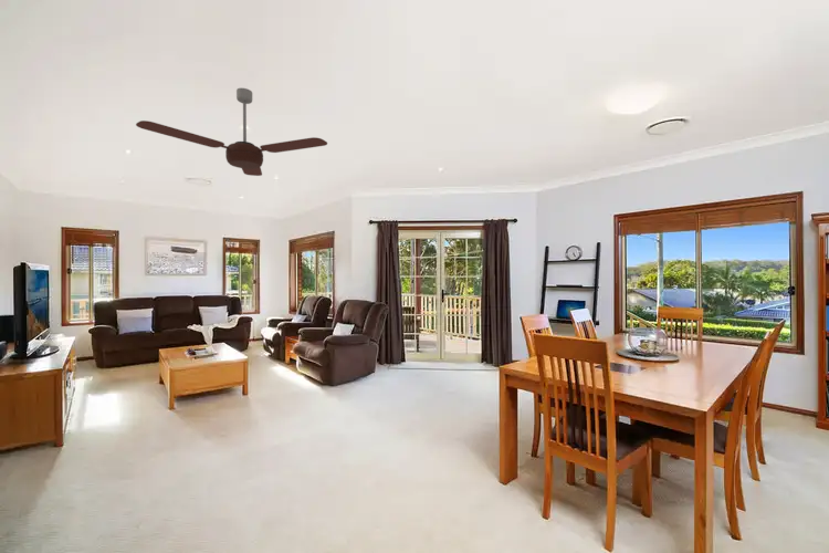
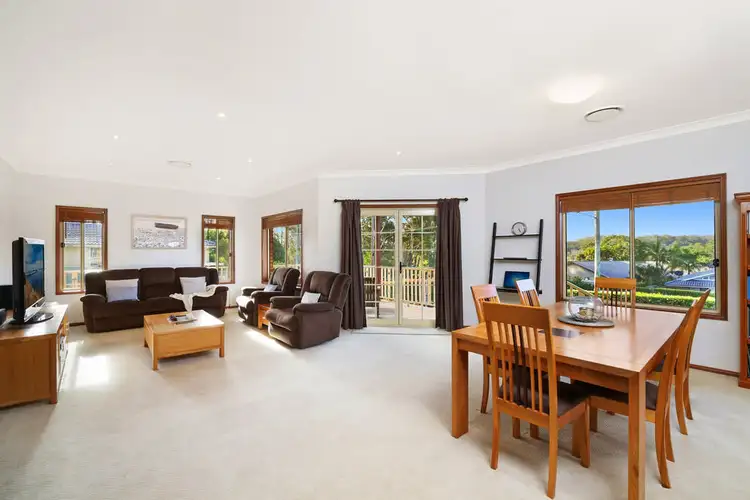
- ceiling fan [135,87,328,177]
